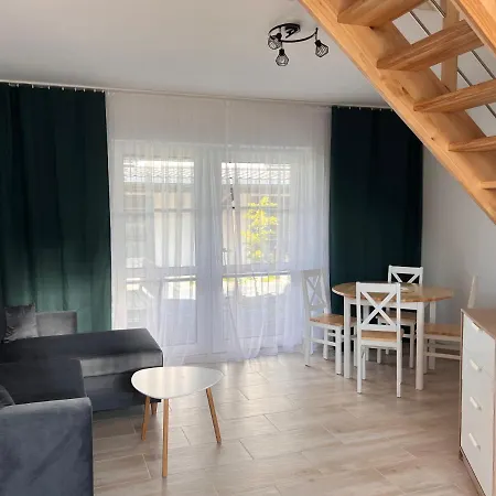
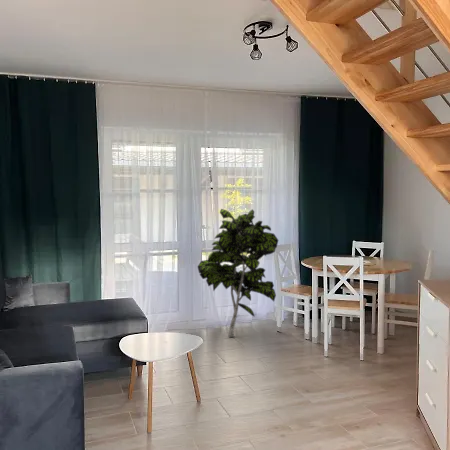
+ indoor plant [196,208,279,338]
